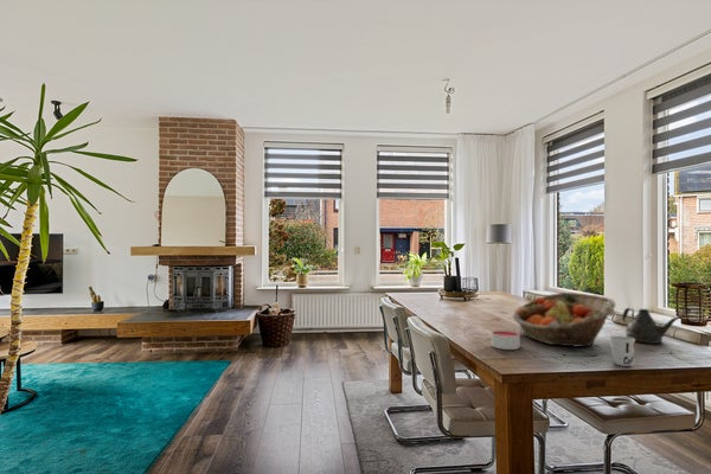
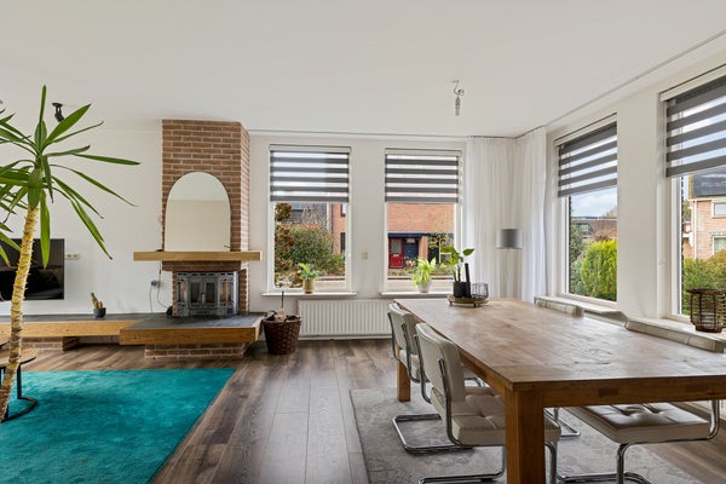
- cup [609,335,636,367]
- candle [491,329,520,351]
- fruit basket [511,292,617,348]
- teapot [621,307,684,345]
